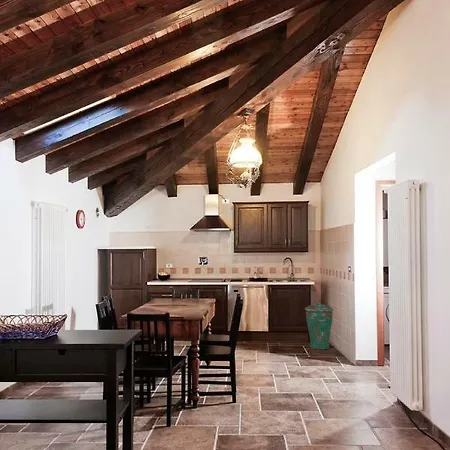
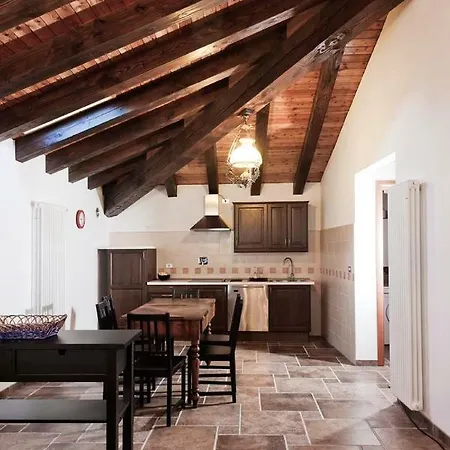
- trash can [304,302,334,350]
